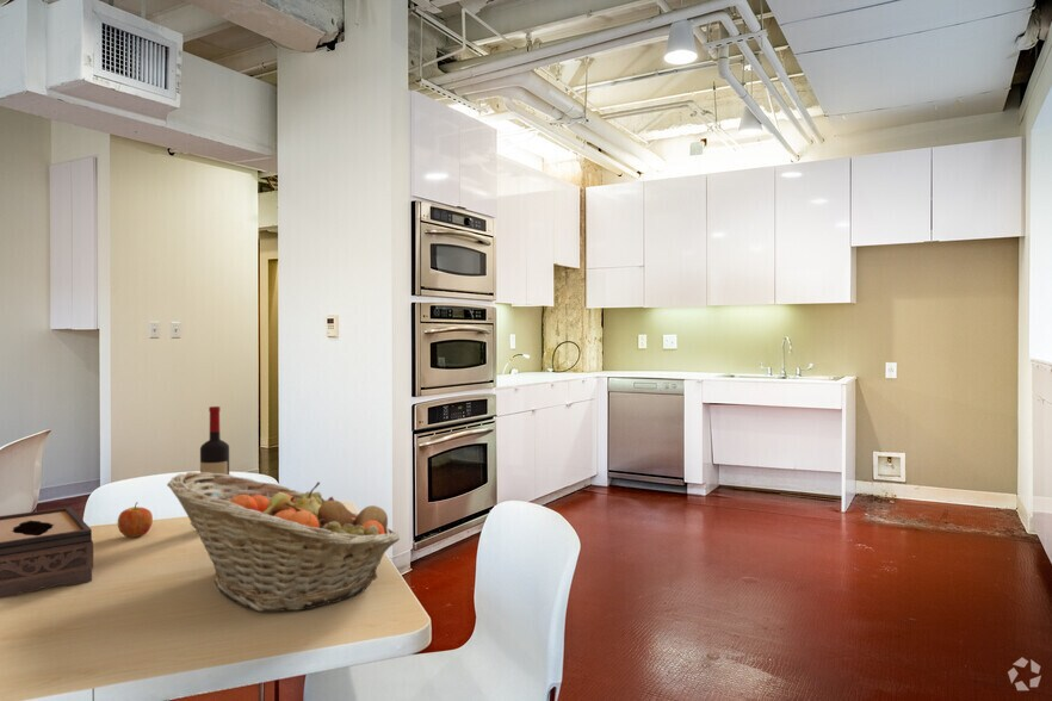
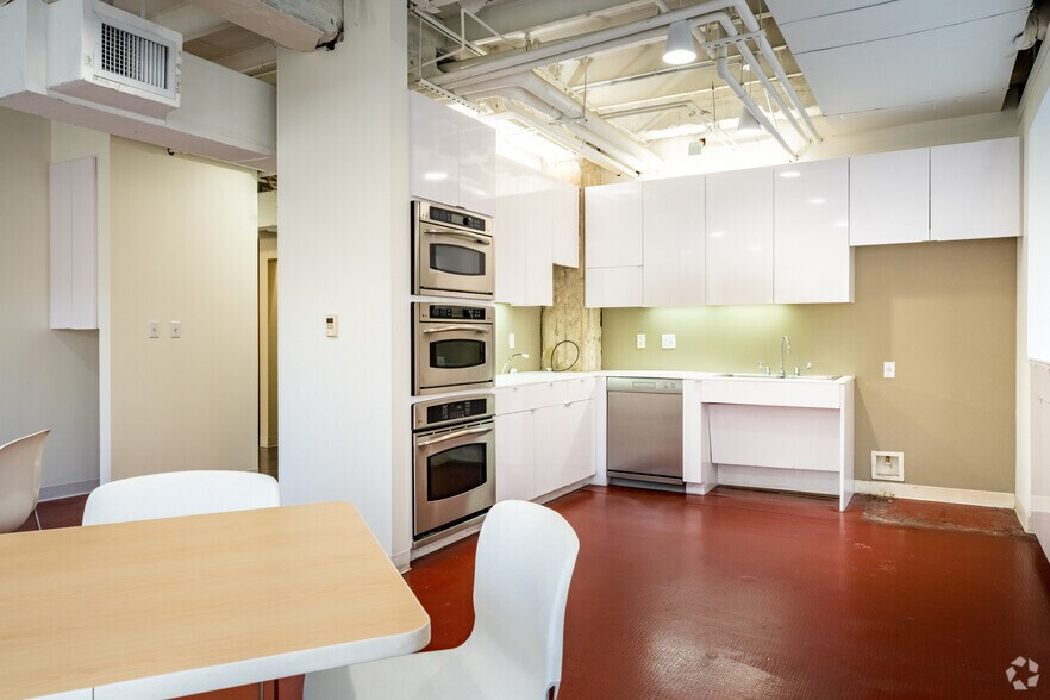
- apple [117,501,154,539]
- fruit basket [166,471,401,613]
- wine bottle [199,405,230,474]
- tissue box [0,505,94,600]
